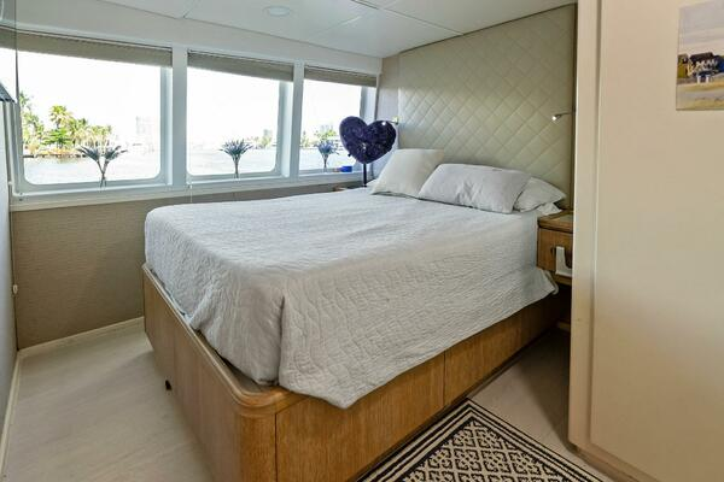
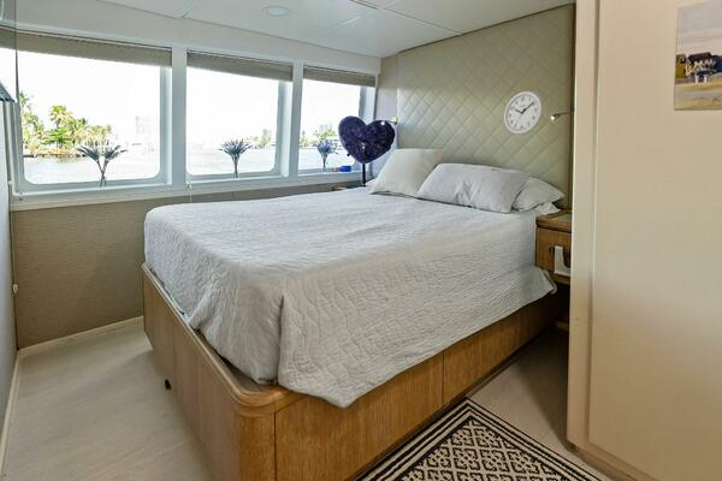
+ wall clock [503,90,544,136]
